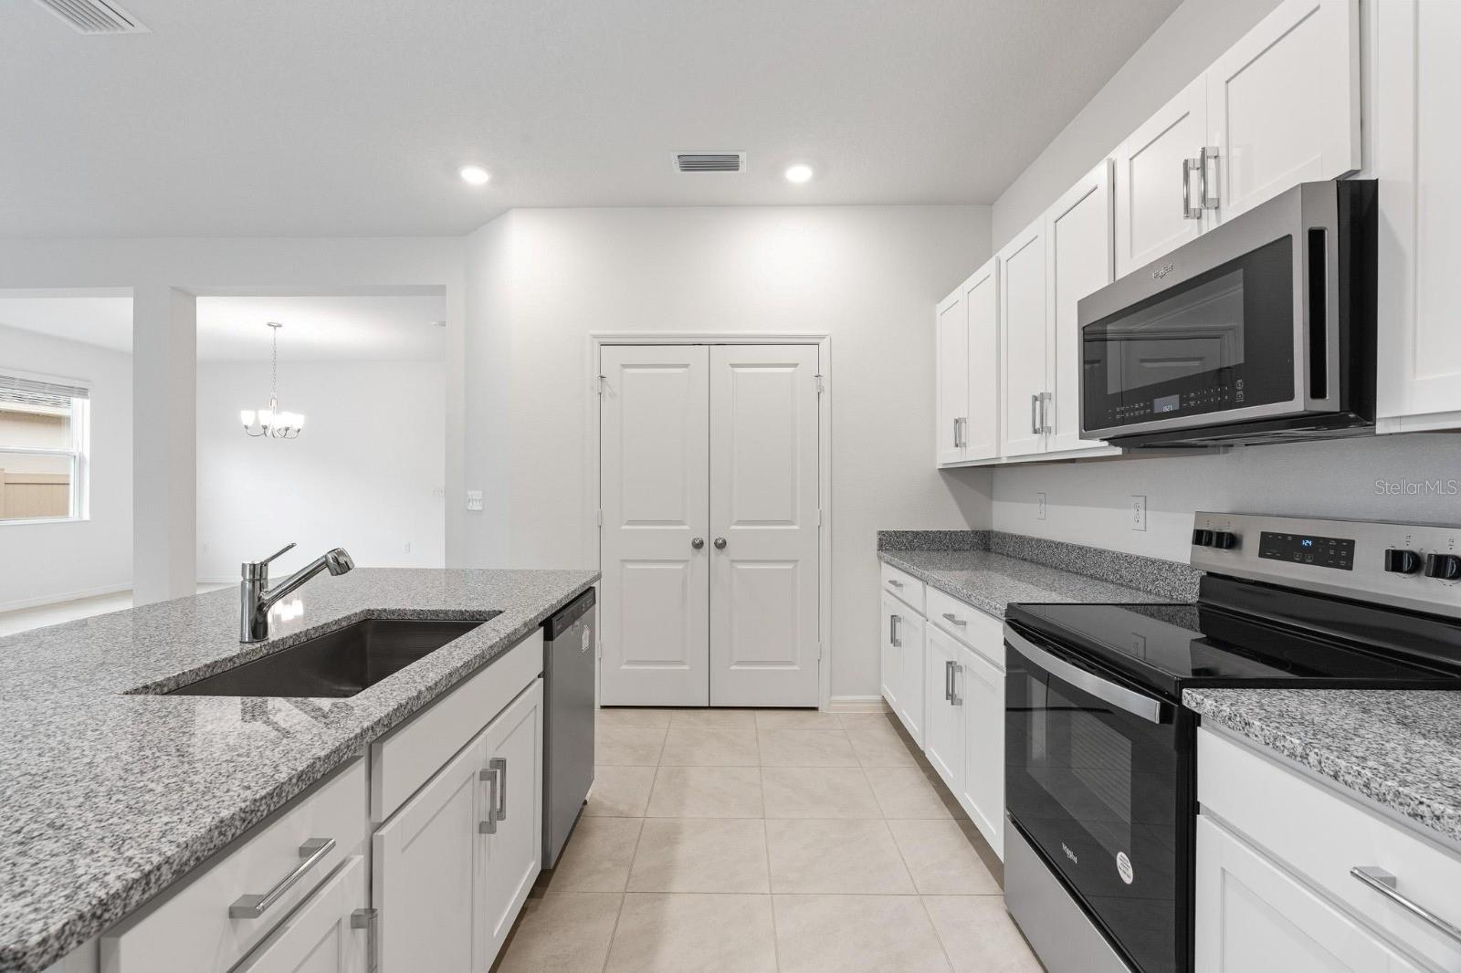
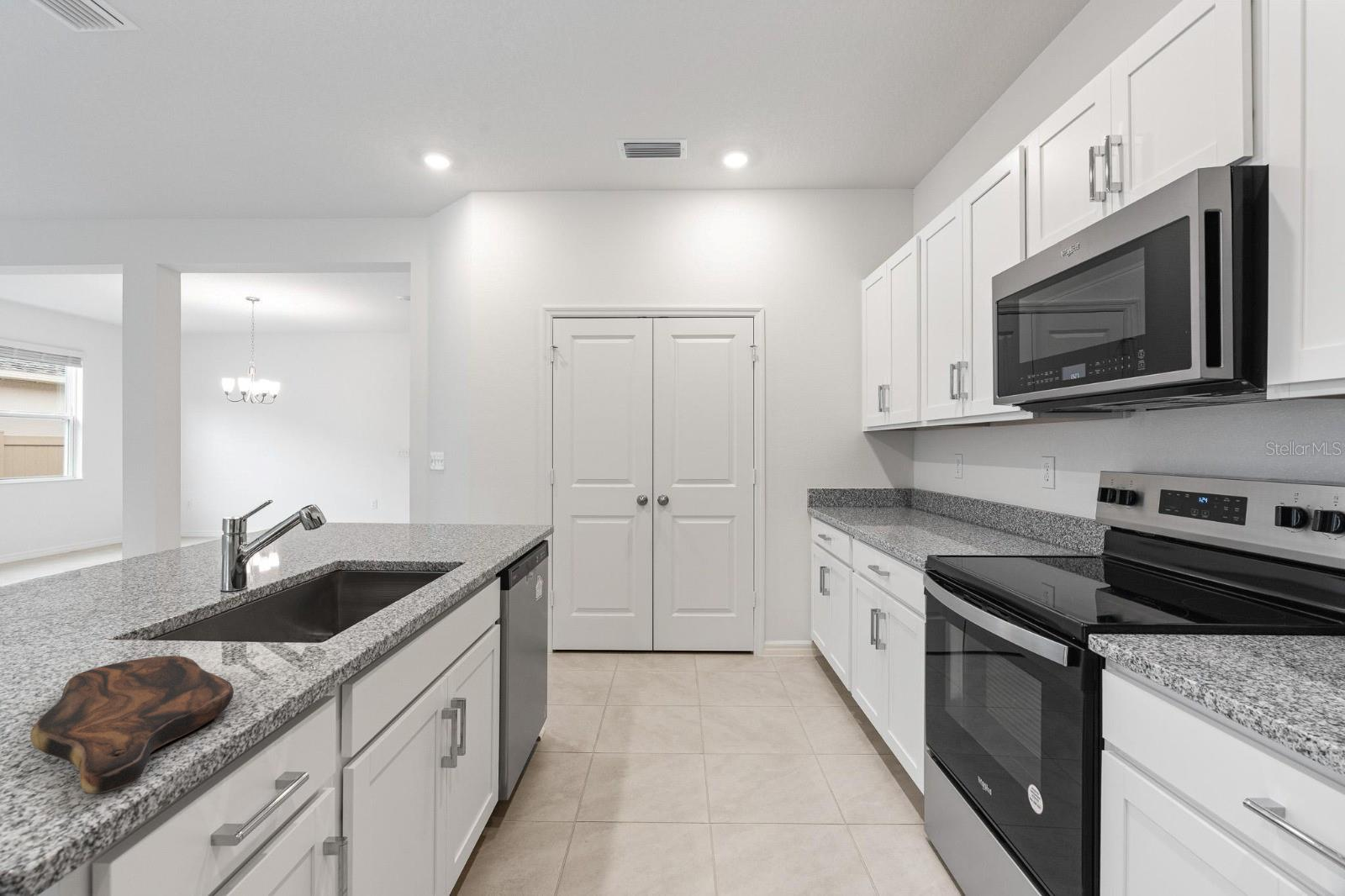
+ cutting board [29,655,235,795]
